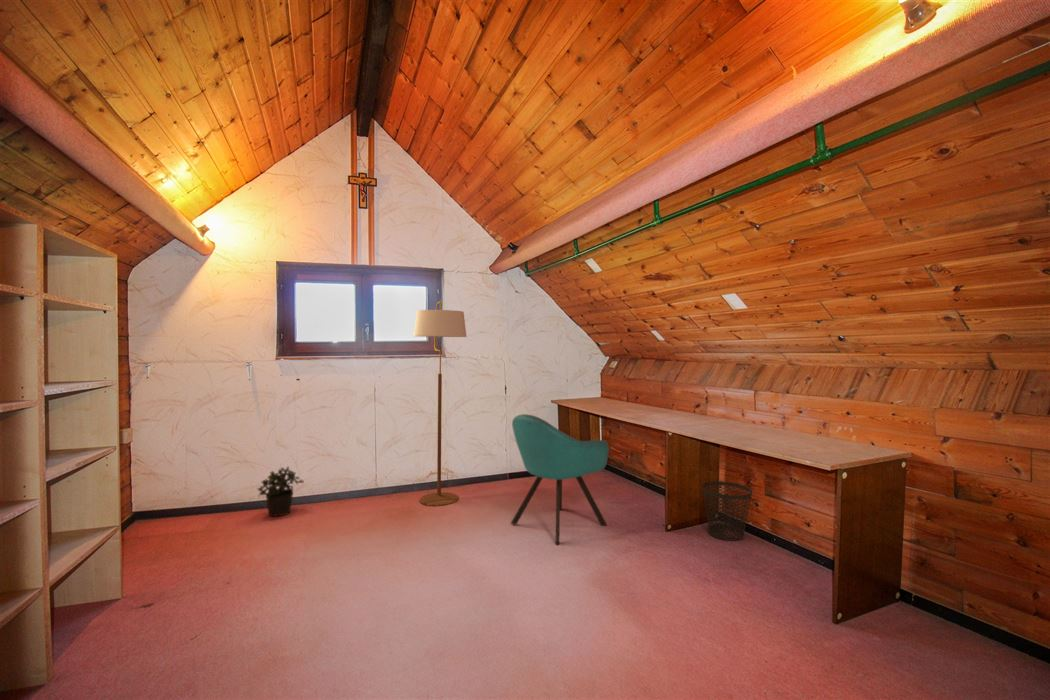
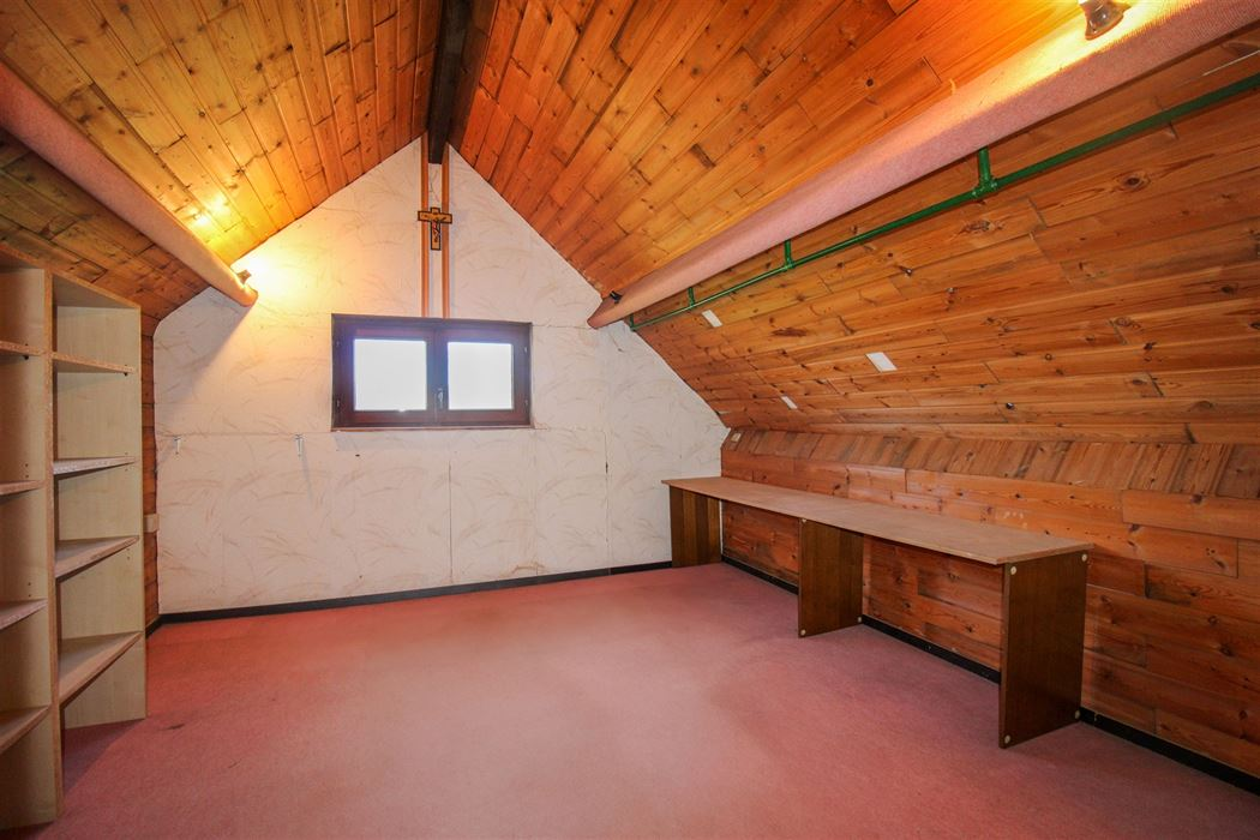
- potted plant [256,465,305,518]
- wastebasket [701,480,753,542]
- floor lamp [413,300,467,507]
- chair [510,413,610,546]
